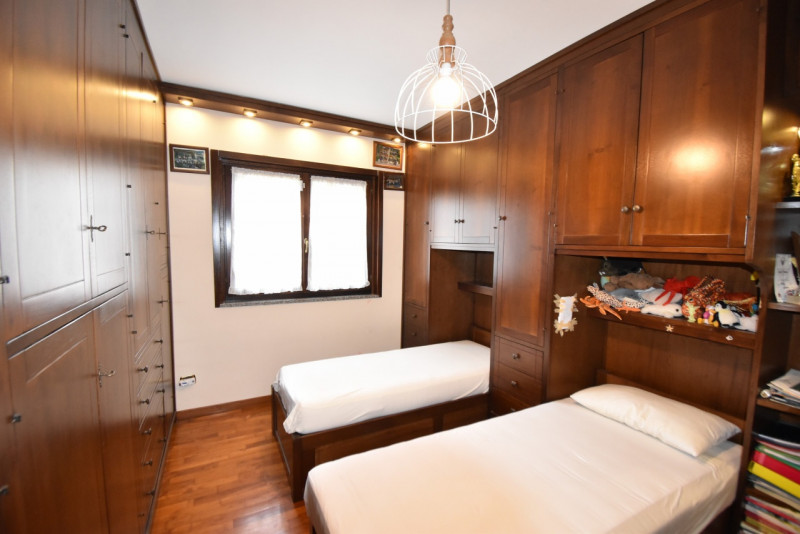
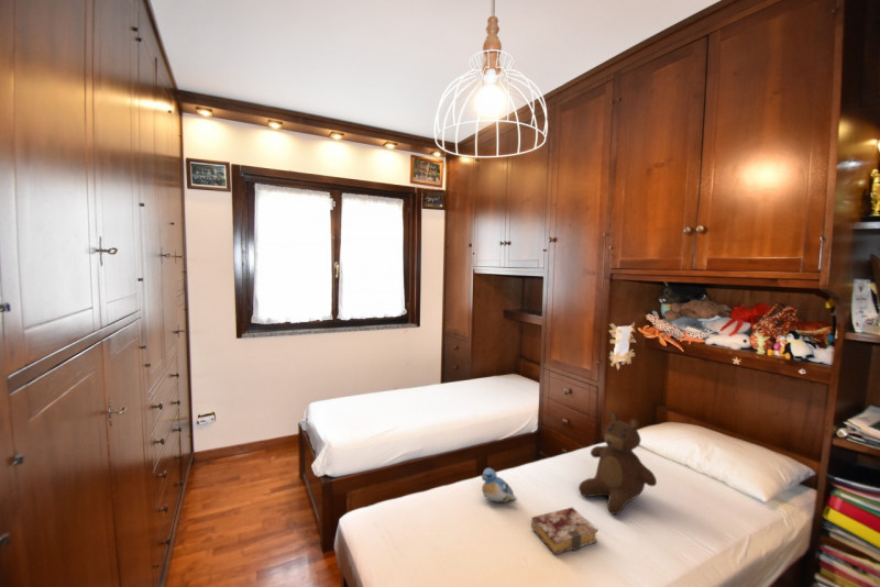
+ plush toy [480,467,518,503]
+ teddy bear [578,410,658,516]
+ book [530,507,600,555]
